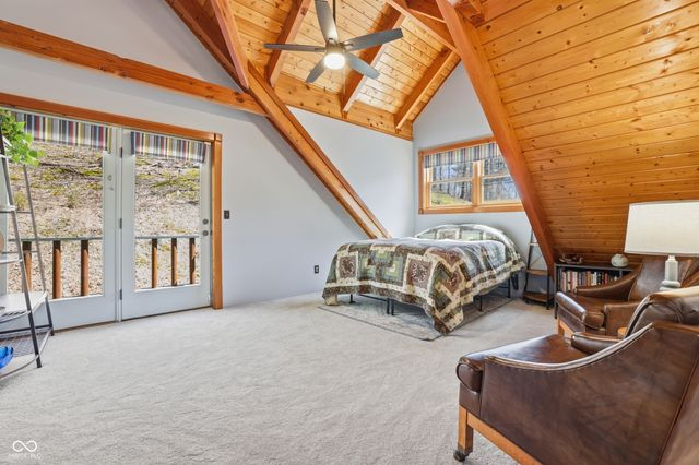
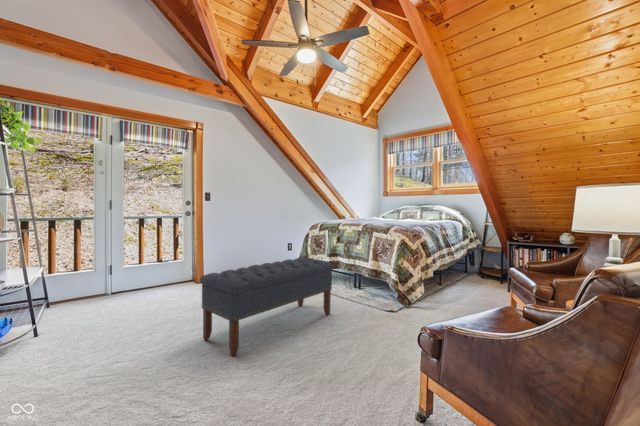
+ bench [199,256,335,357]
